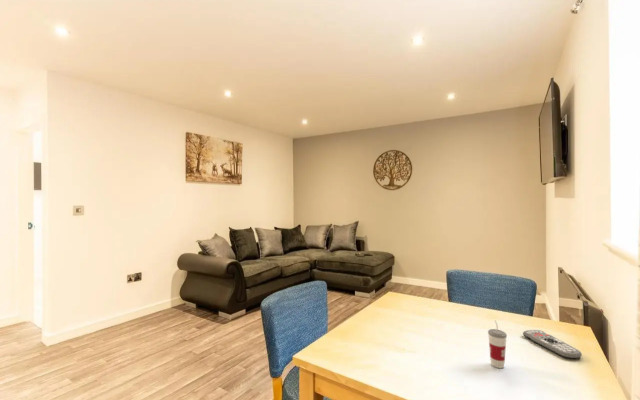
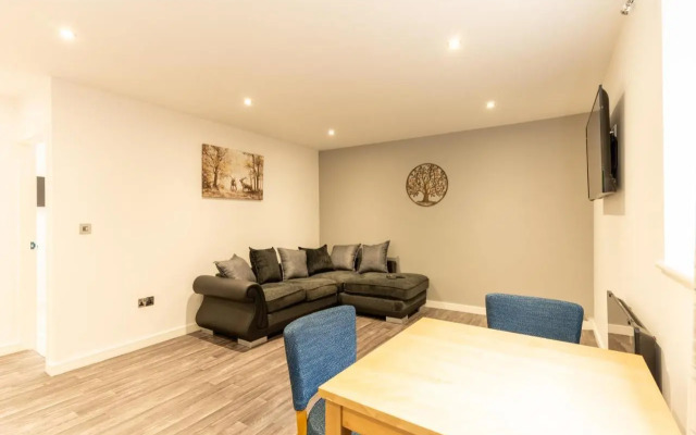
- cup [487,319,508,369]
- remote control [522,329,583,360]
